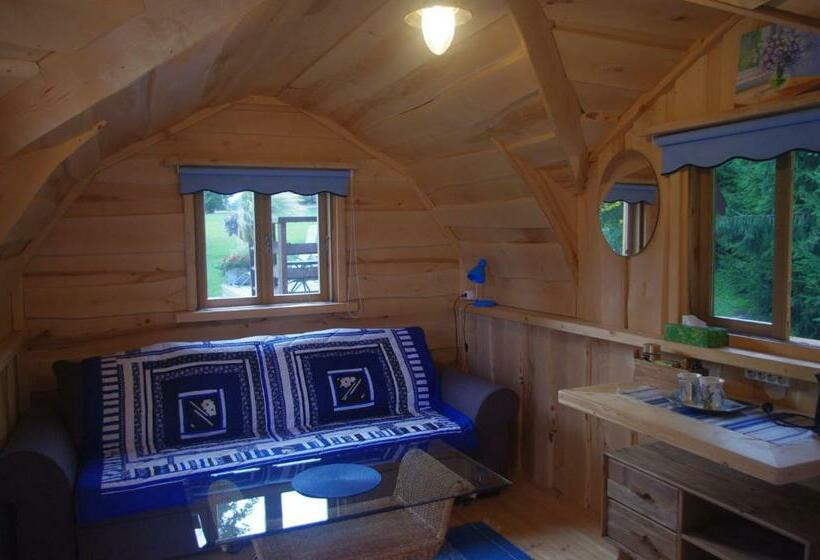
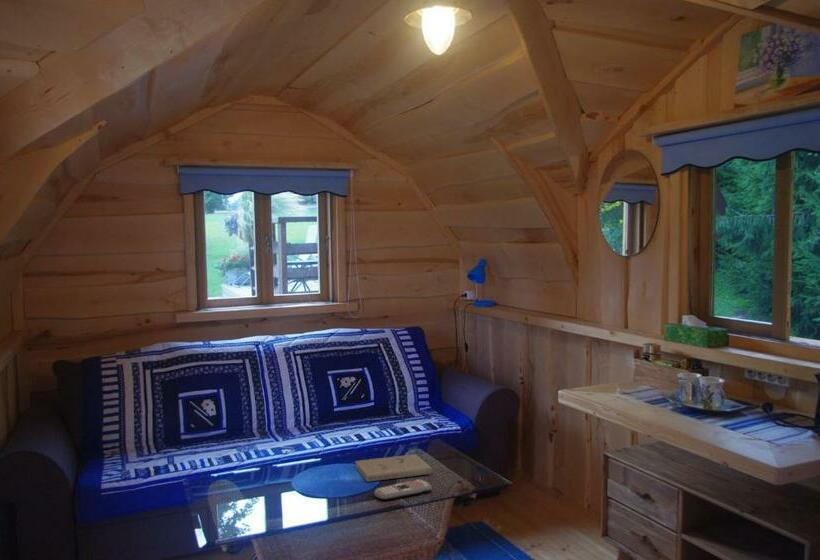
+ remote control [373,478,433,501]
+ book [354,453,432,483]
